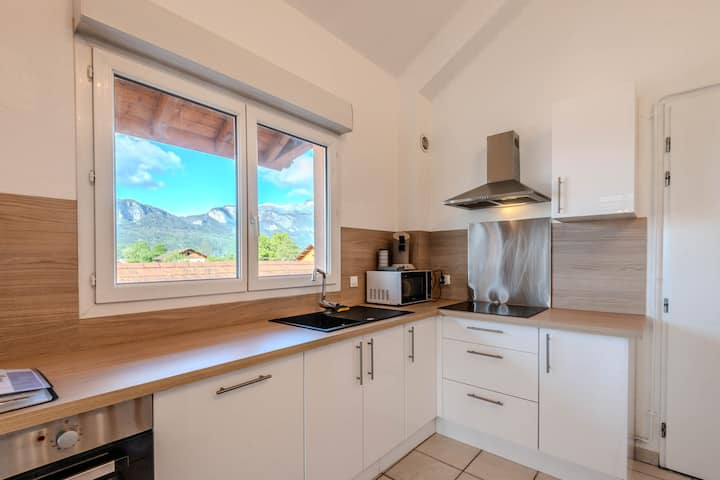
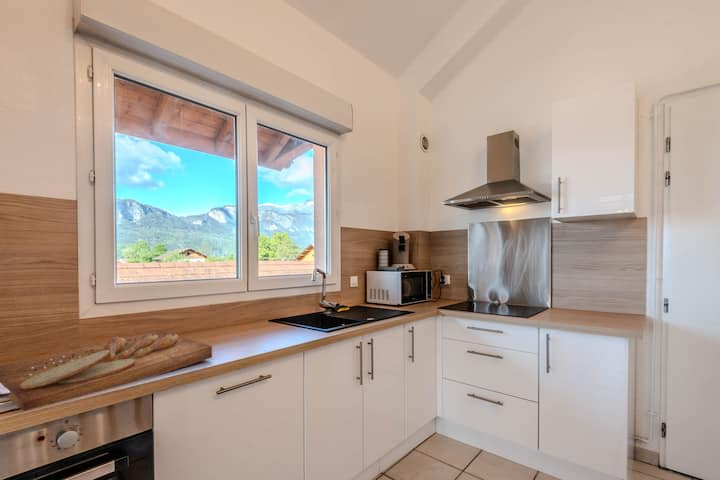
+ cutting board [0,330,213,412]
